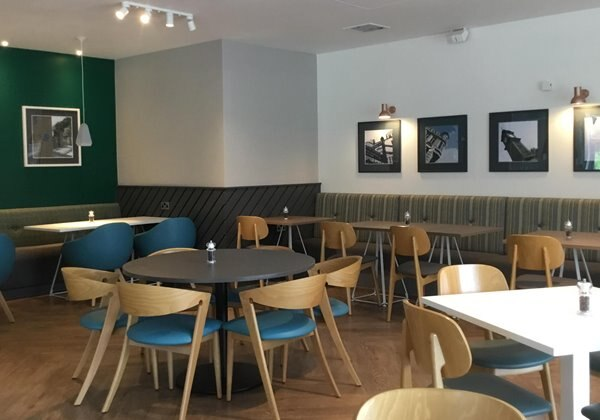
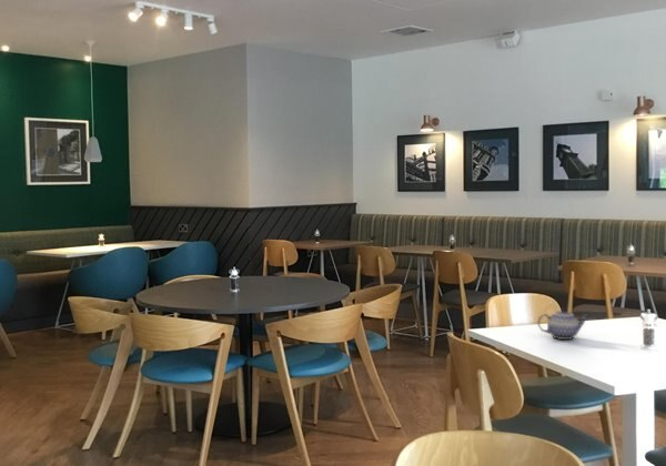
+ teapot [536,307,588,341]
